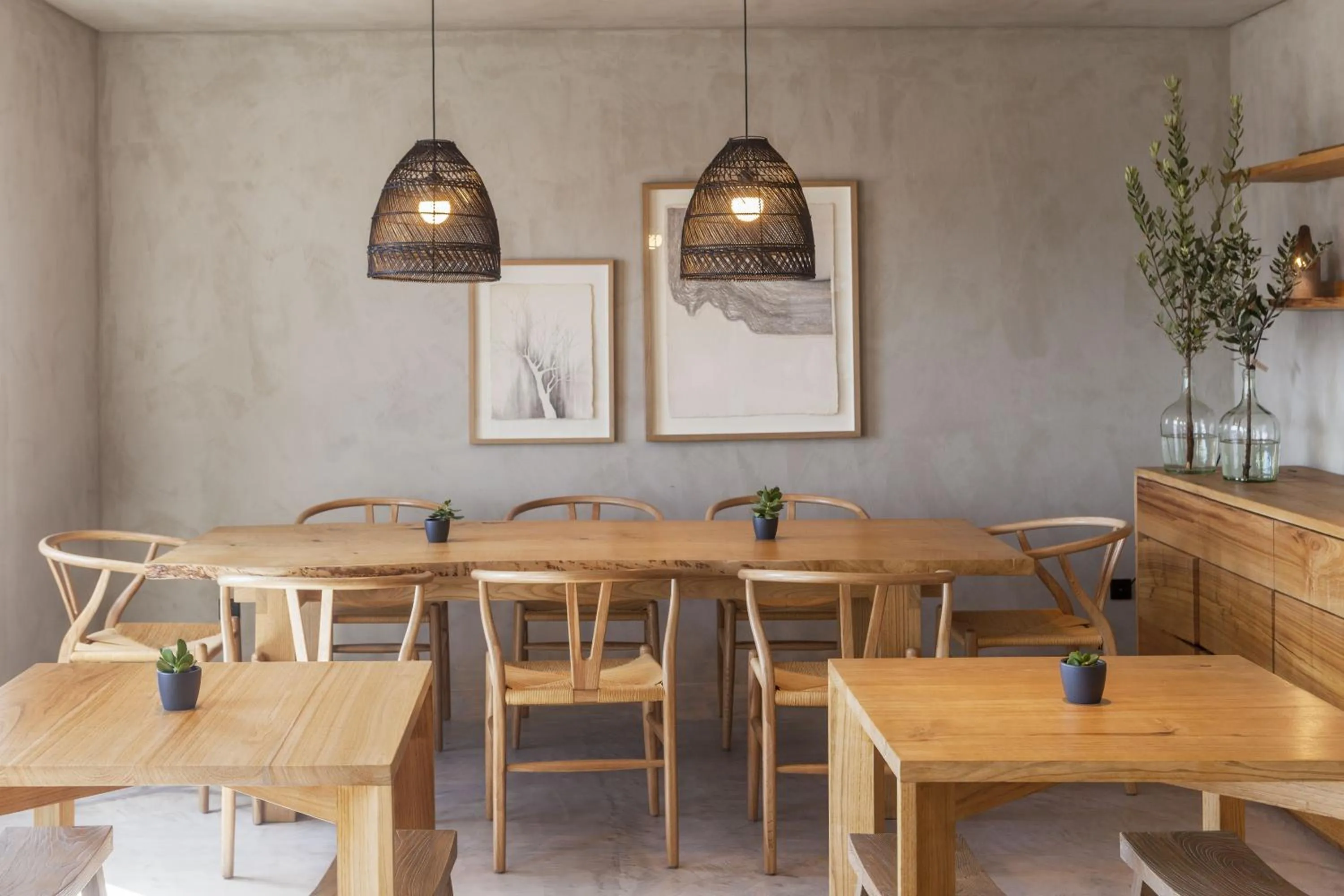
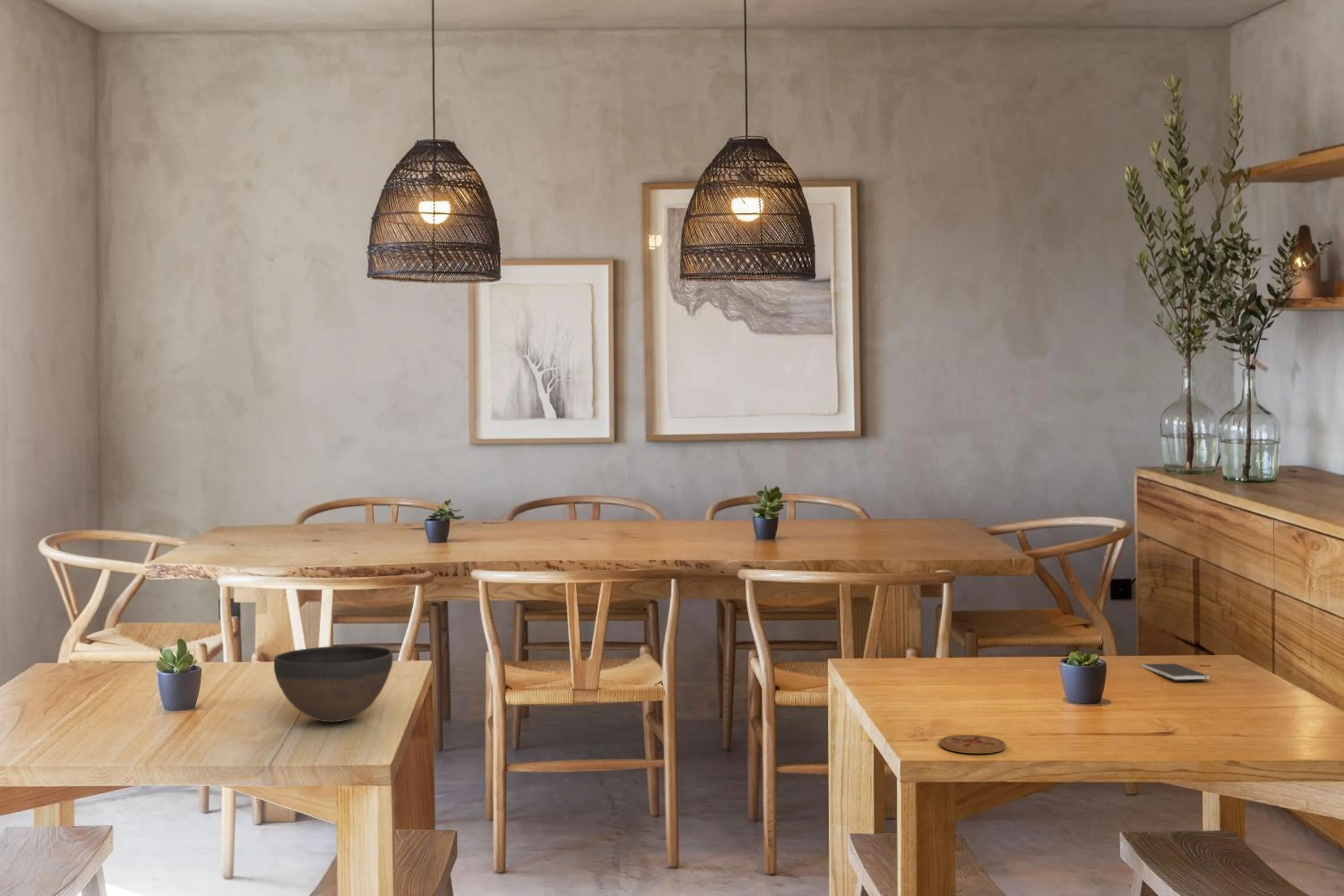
+ smartphone [1142,663,1210,680]
+ coaster [939,734,1006,754]
+ bowl [273,645,393,723]
